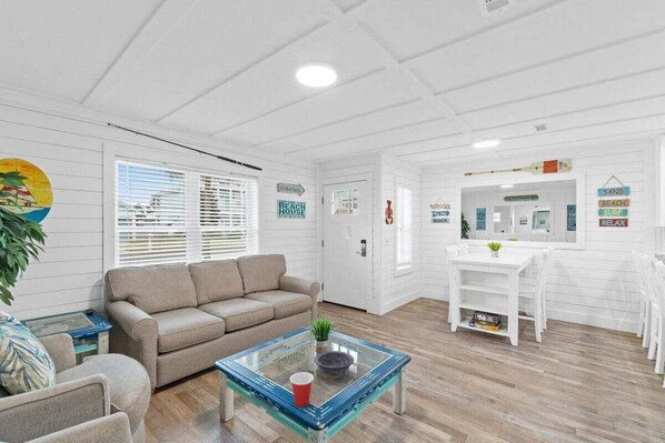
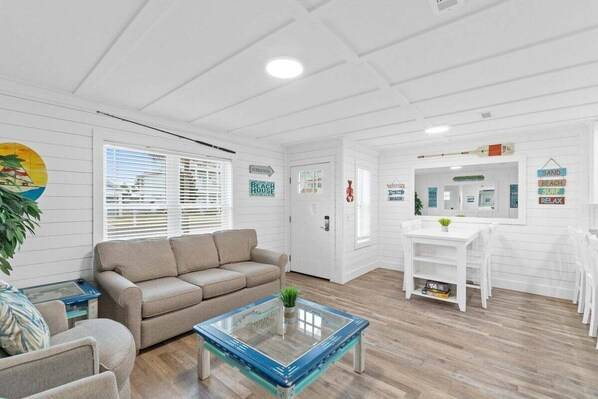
- decorative bowl [314,350,355,380]
- cup [289,371,315,407]
